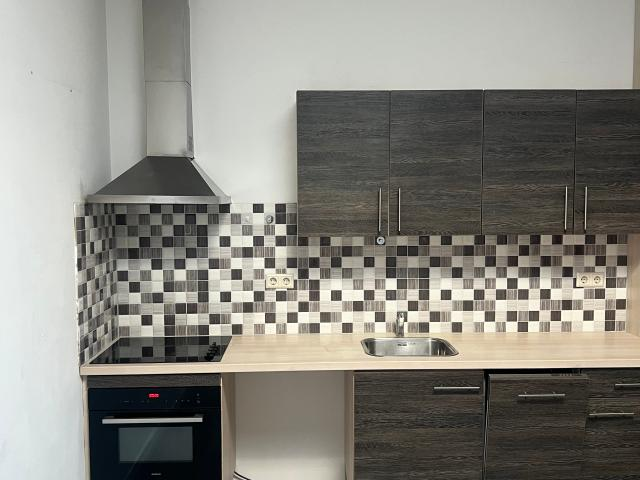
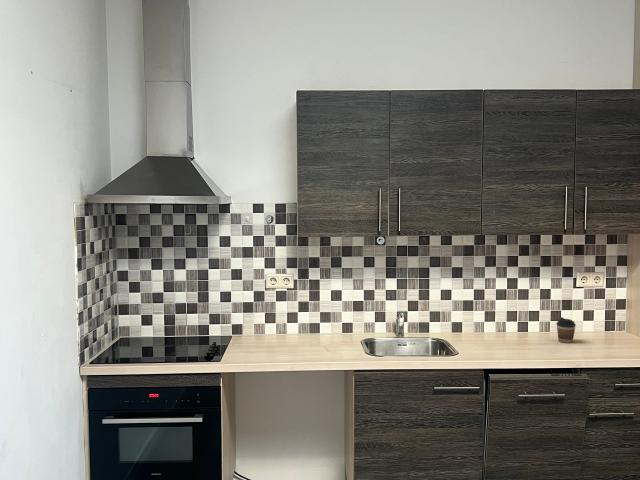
+ coffee cup [555,316,577,344]
